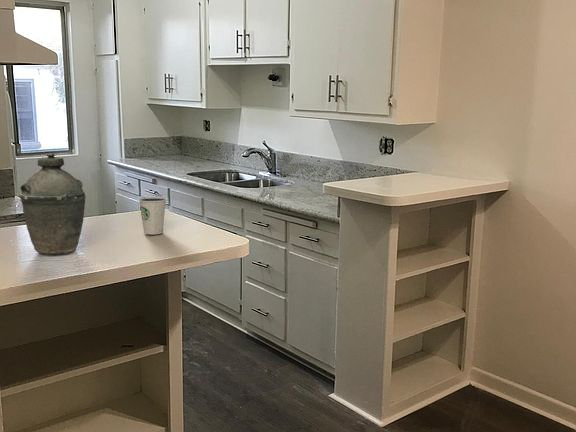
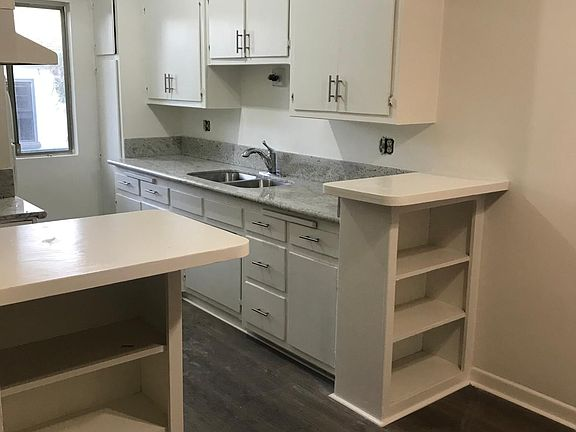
- dixie cup [138,196,167,235]
- kettle [18,152,87,256]
